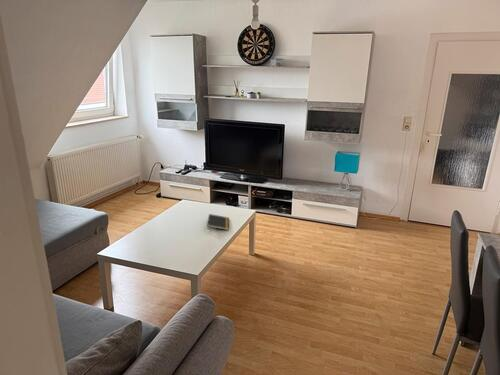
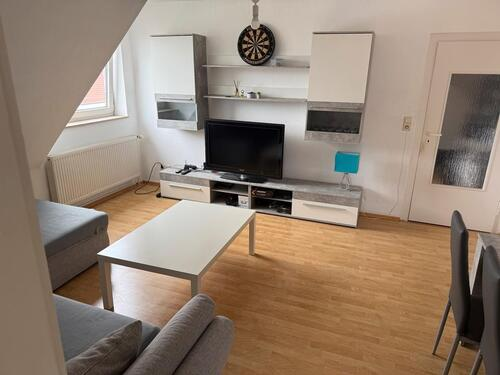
- notepad [206,213,230,231]
